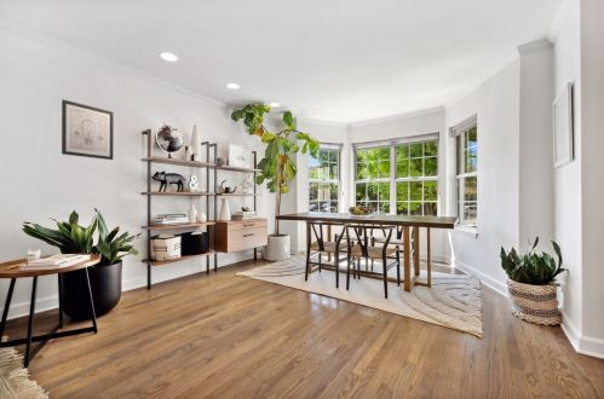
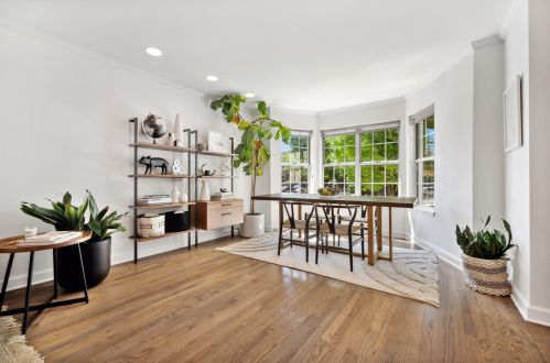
- wall art [61,98,115,161]
